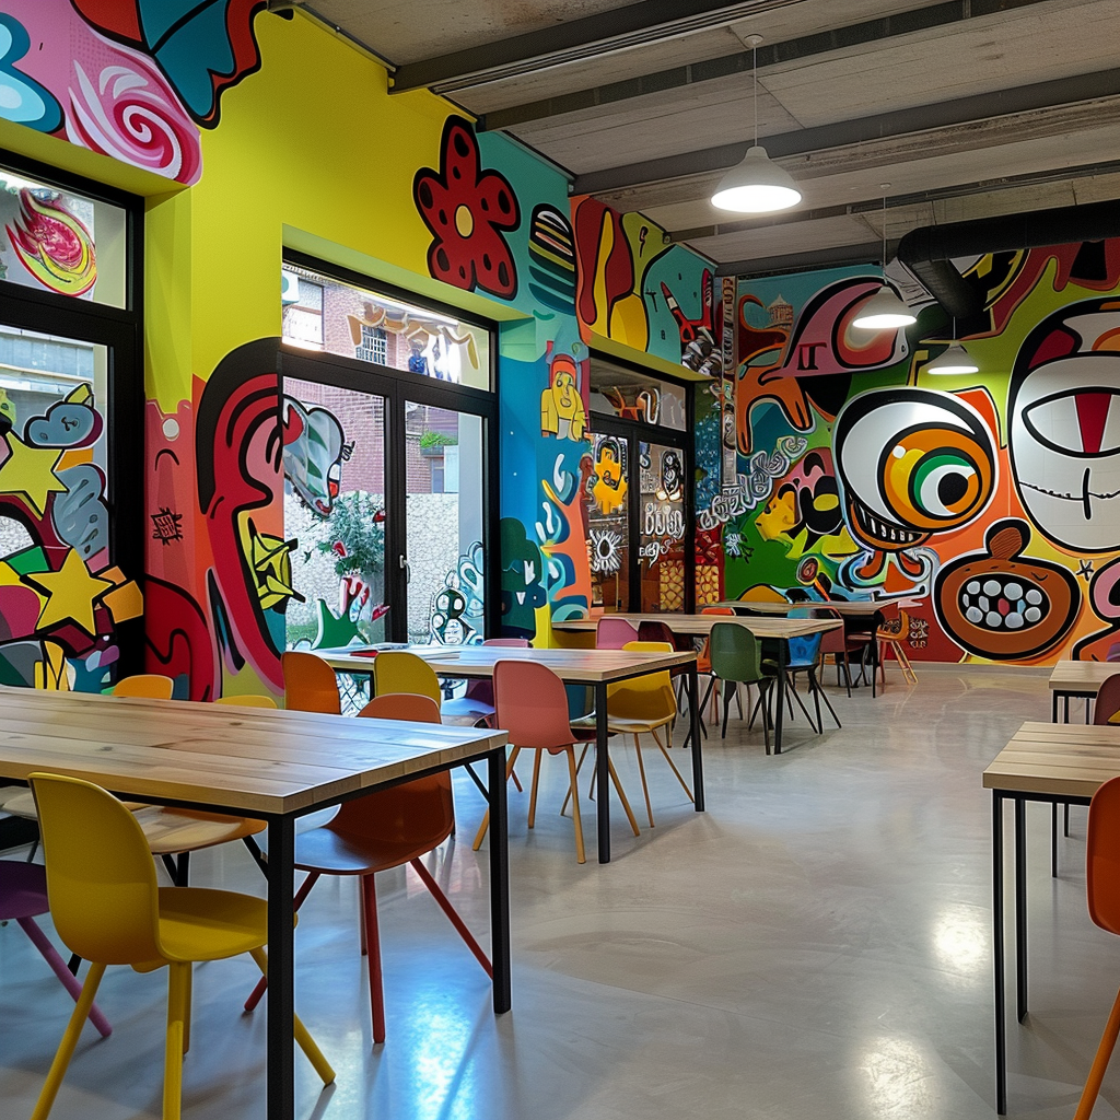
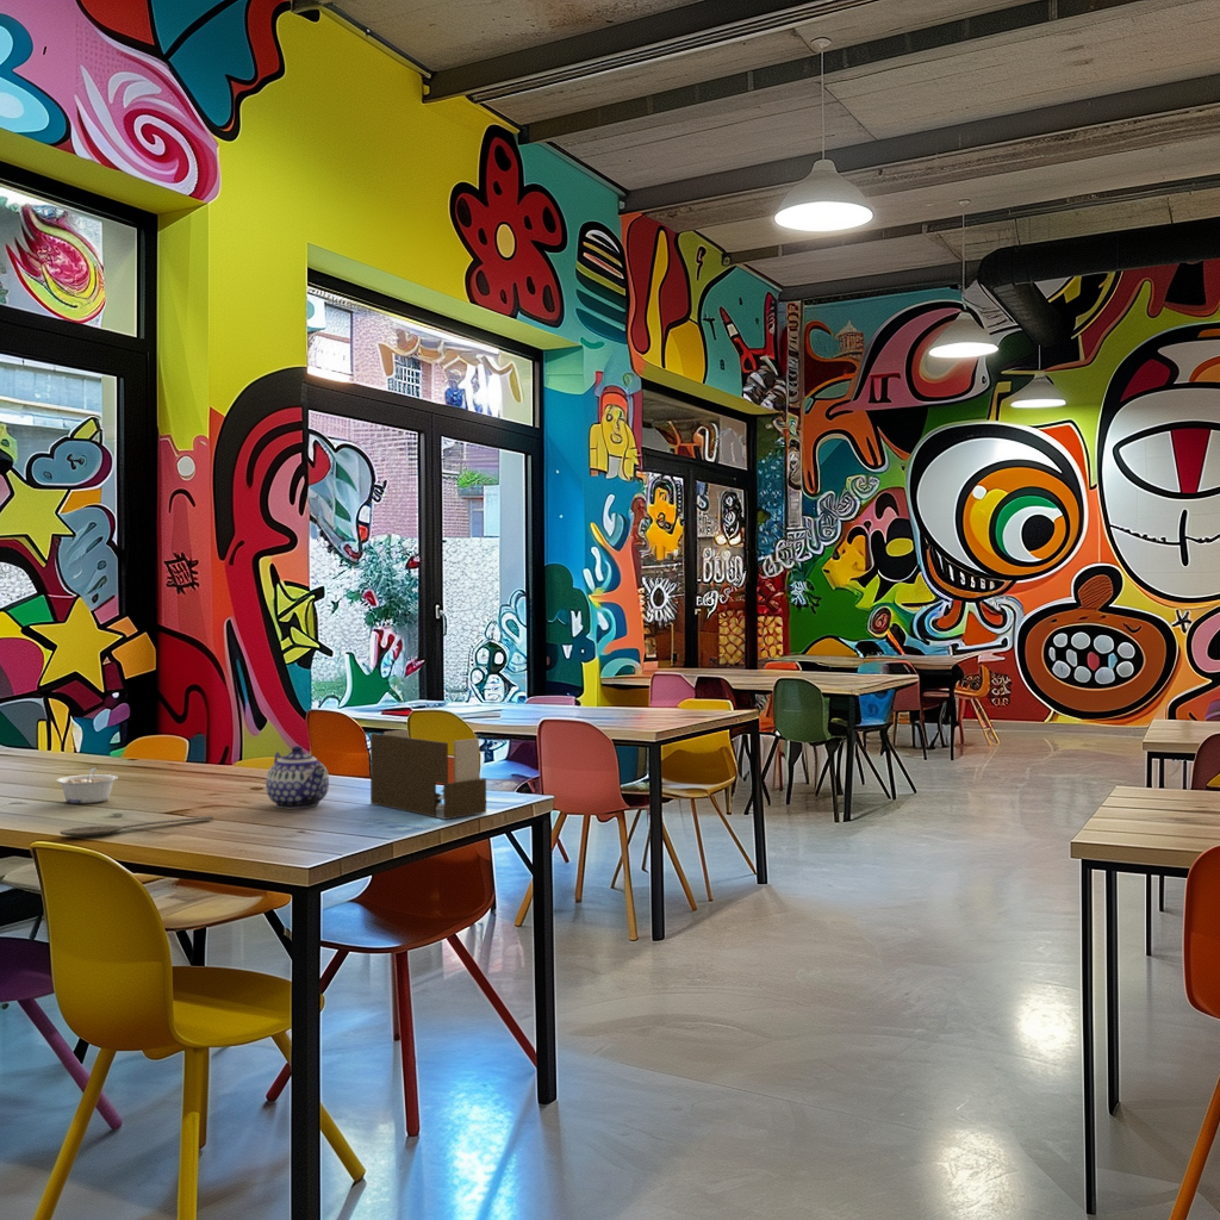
+ wooden spoon [58,815,214,838]
+ legume [55,767,119,804]
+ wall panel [369,729,487,821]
+ teapot [264,745,330,809]
